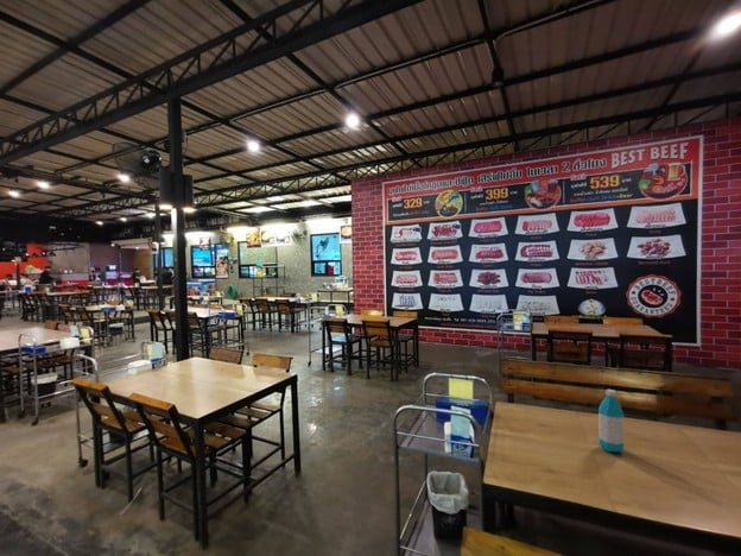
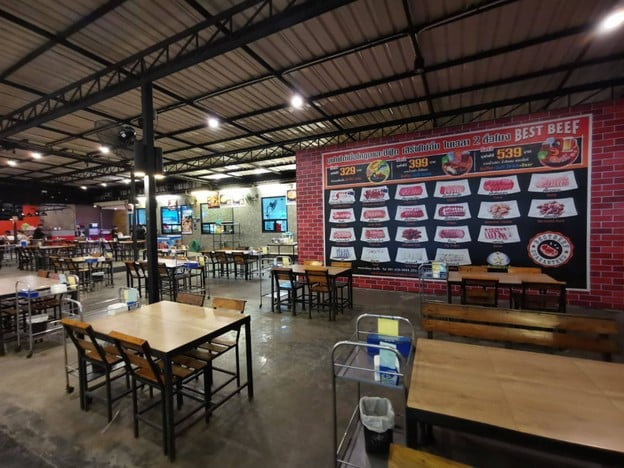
- water bottle [597,388,626,453]
